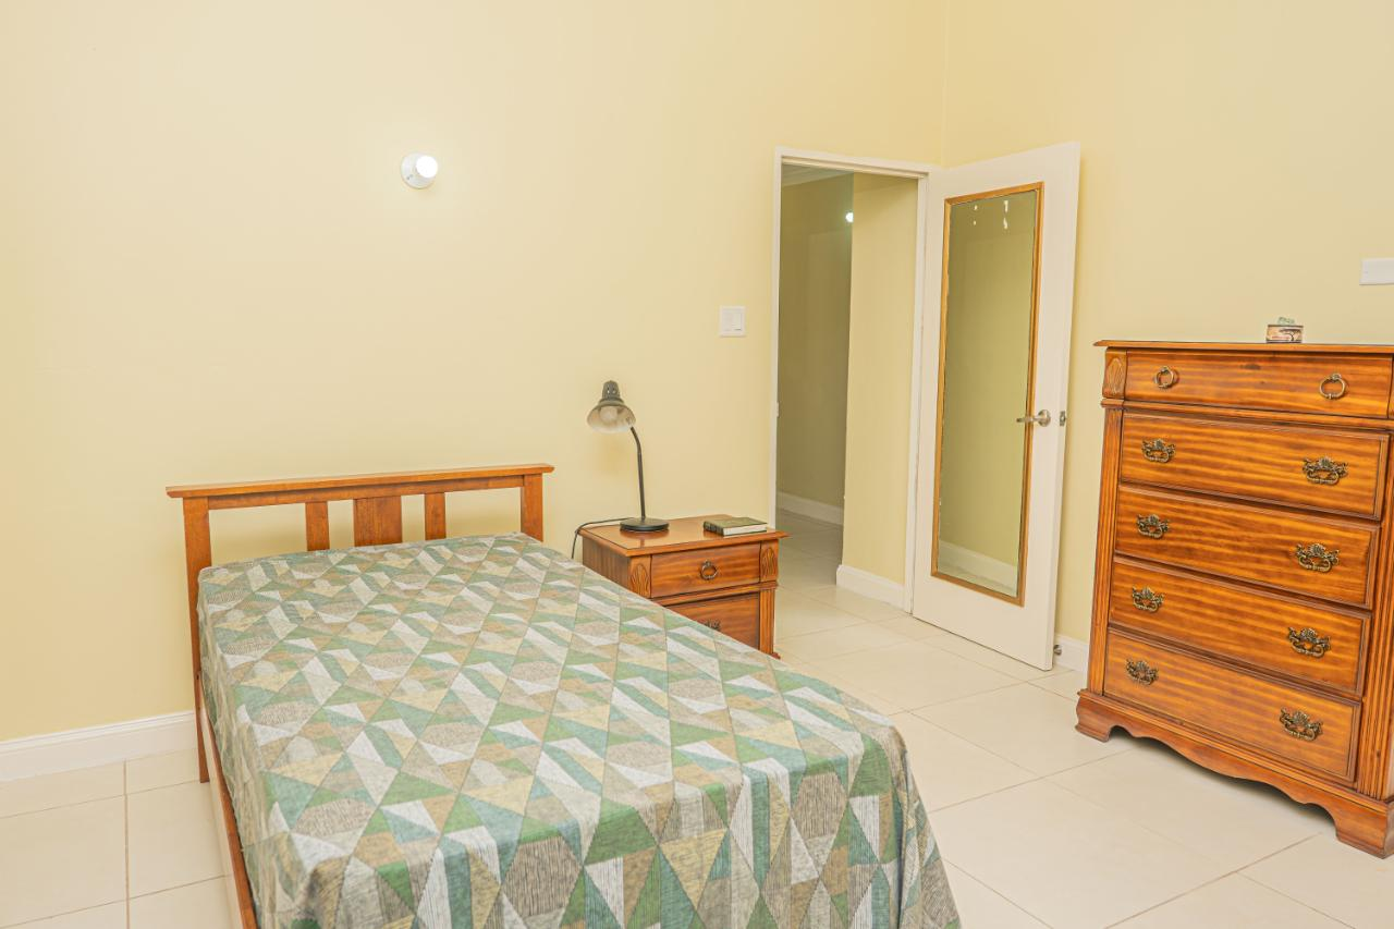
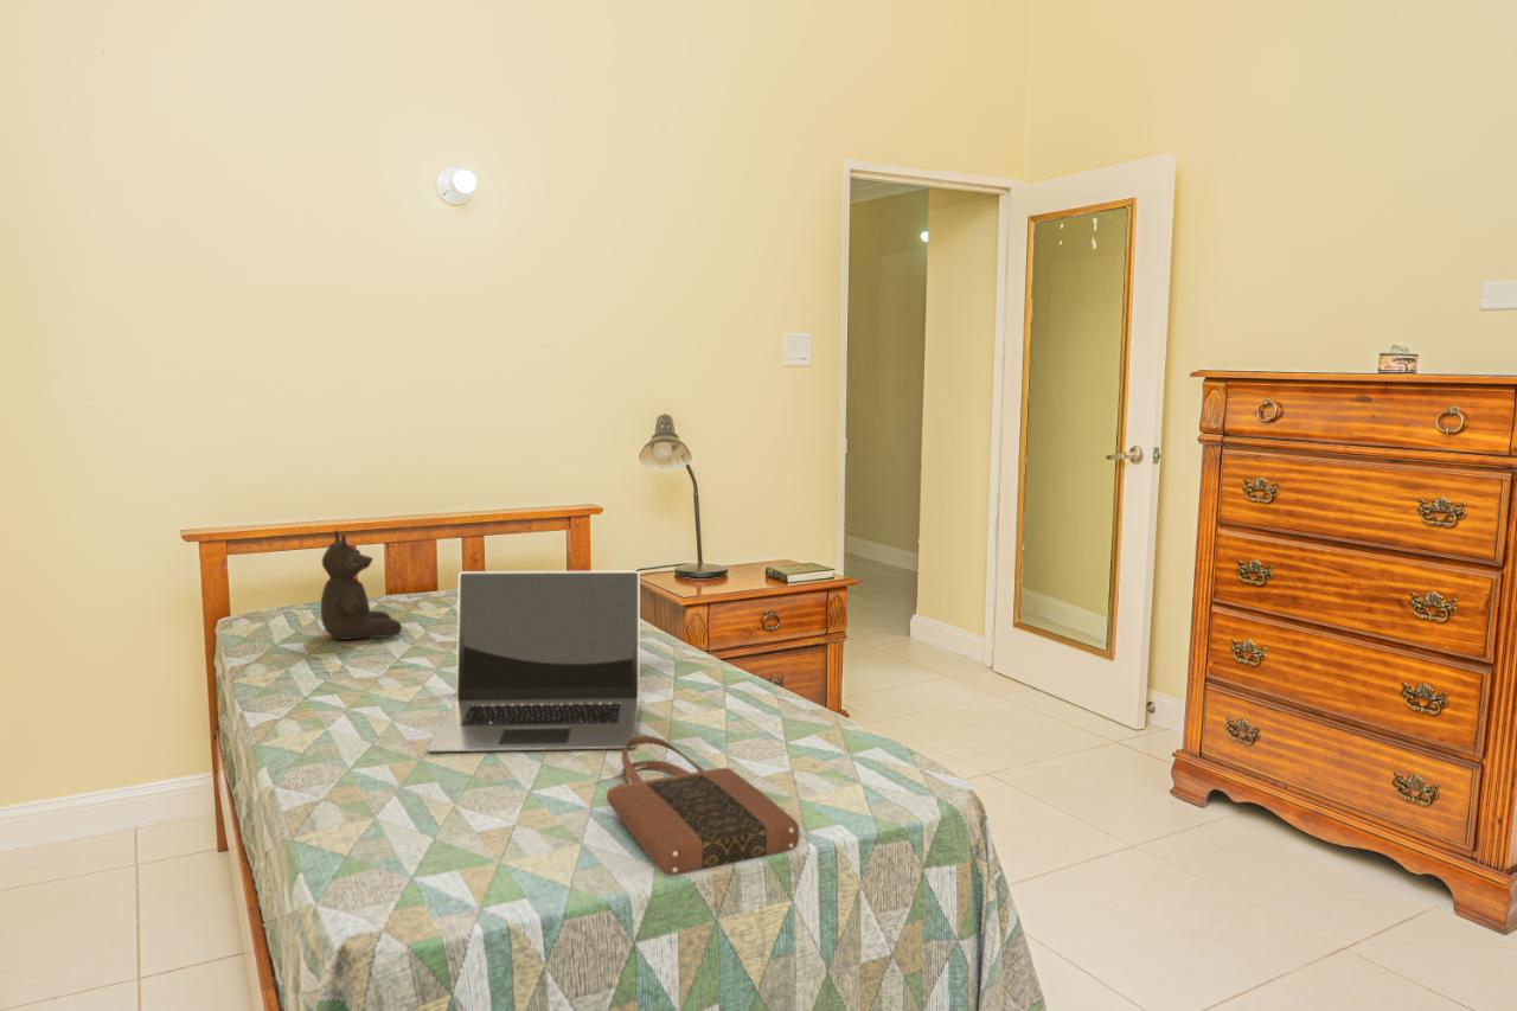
+ teddy bear [320,529,403,641]
+ tote bag [606,735,800,877]
+ laptop [425,570,641,753]
